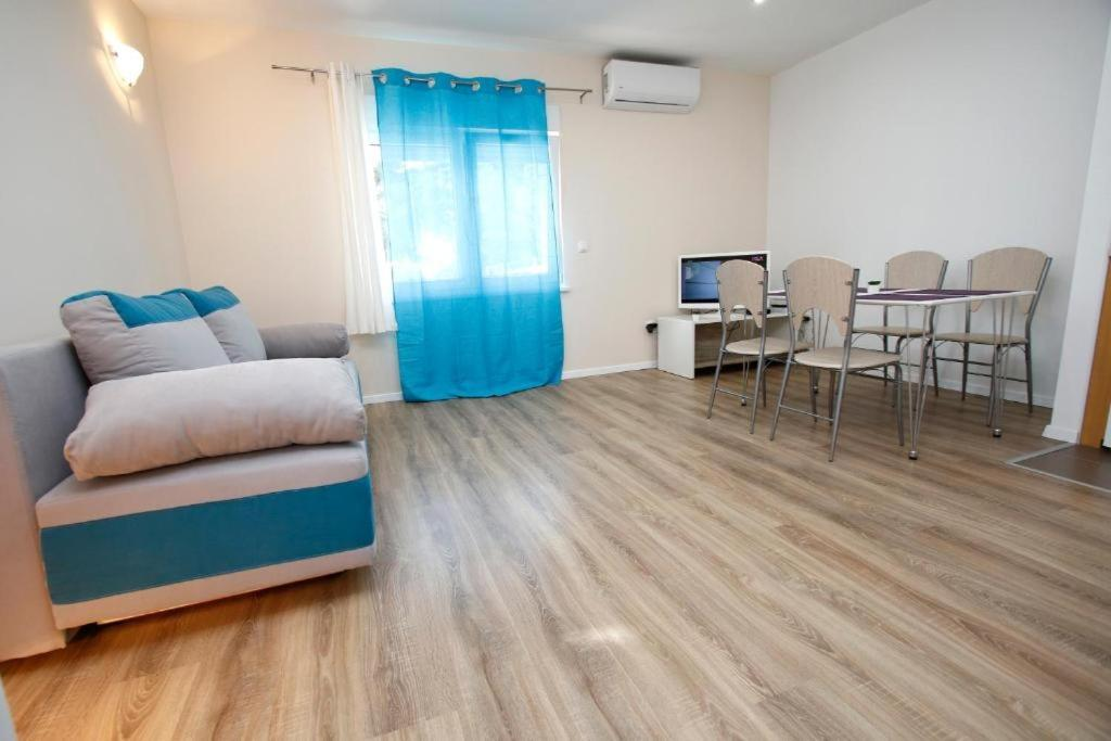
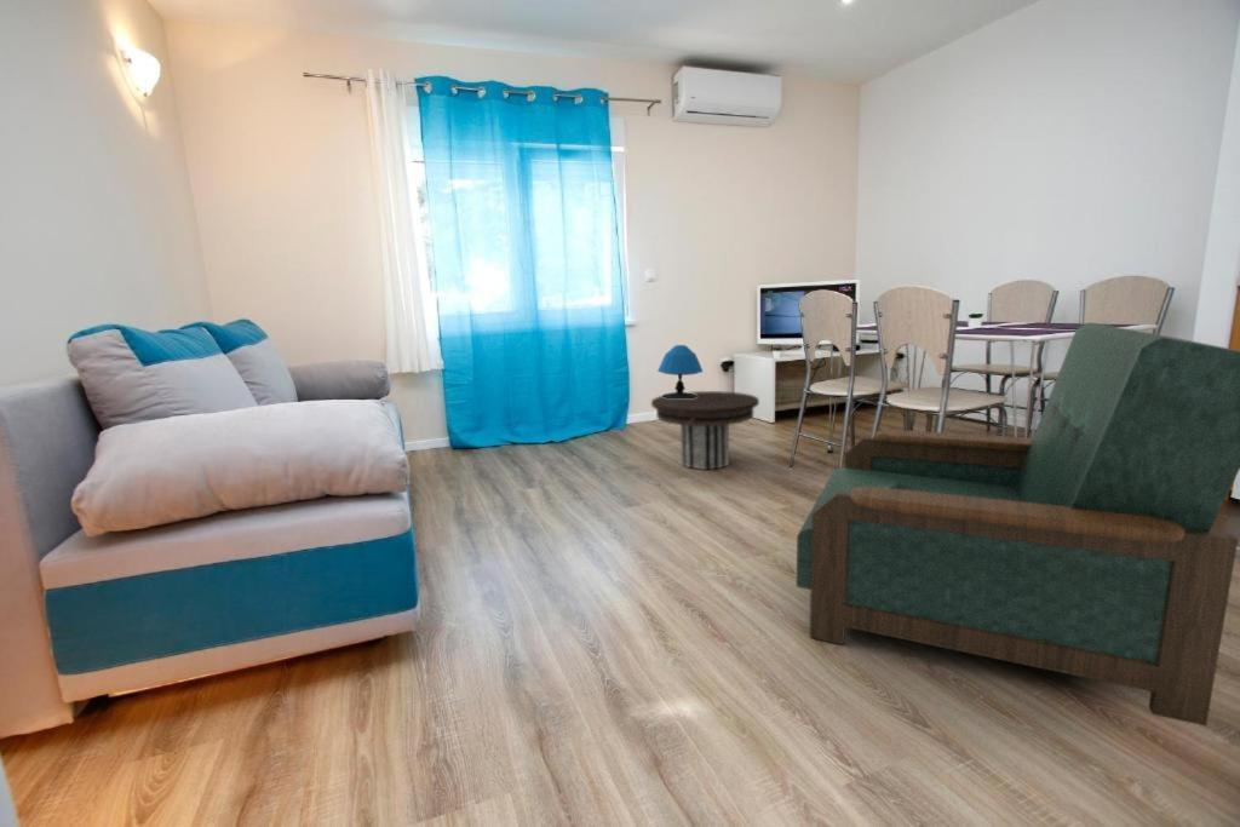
+ table lamp [656,344,705,398]
+ side table [650,390,760,471]
+ armchair [796,321,1240,728]
